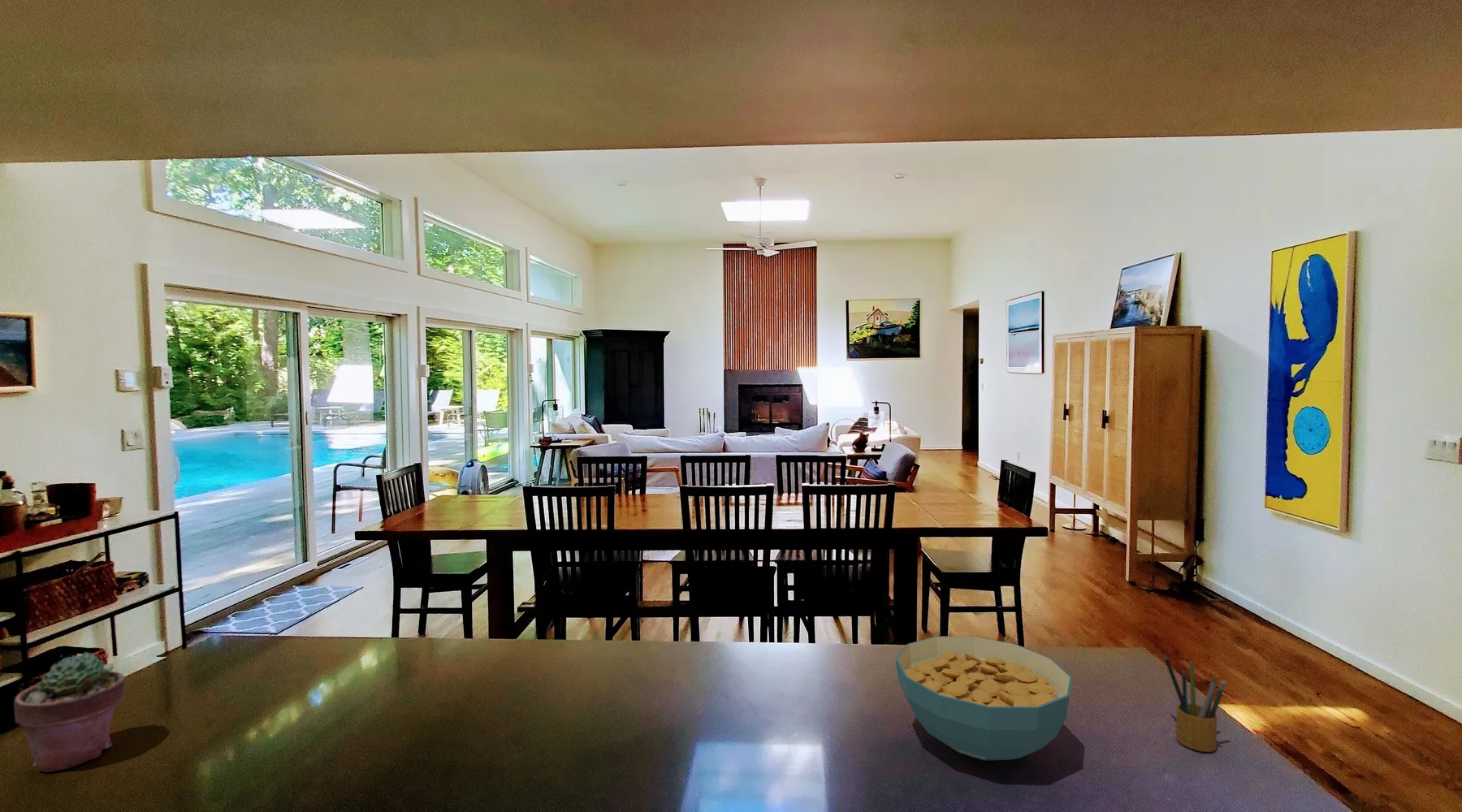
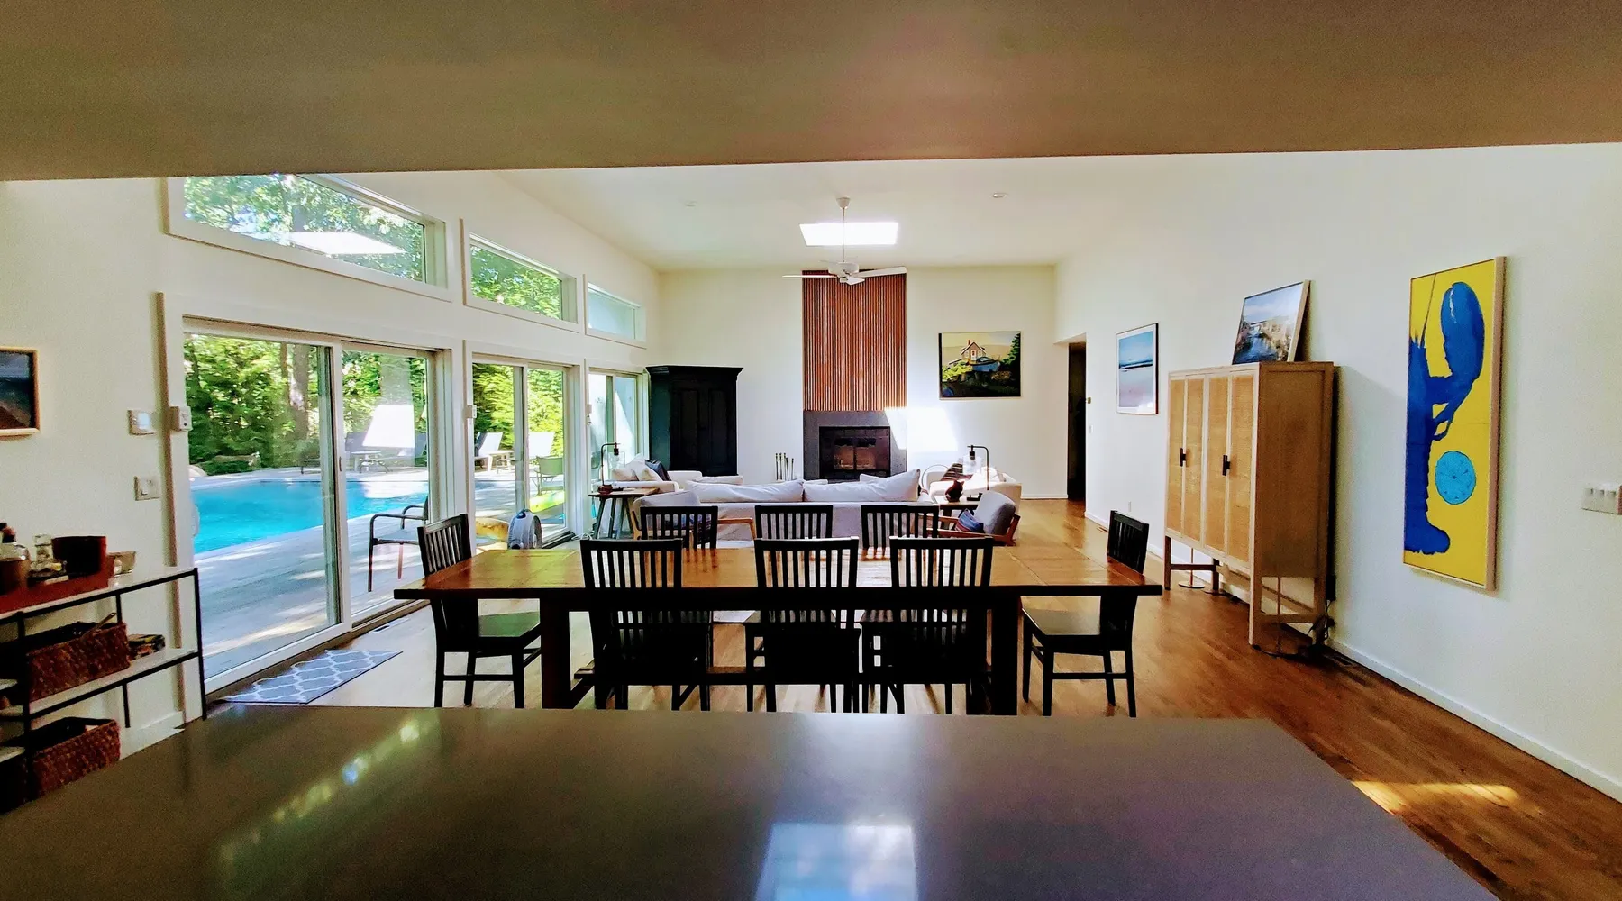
- potted succulent [13,652,126,773]
- cereal bowl [895,636,1073,761]
- pencil box [1163,652,1227,753]
